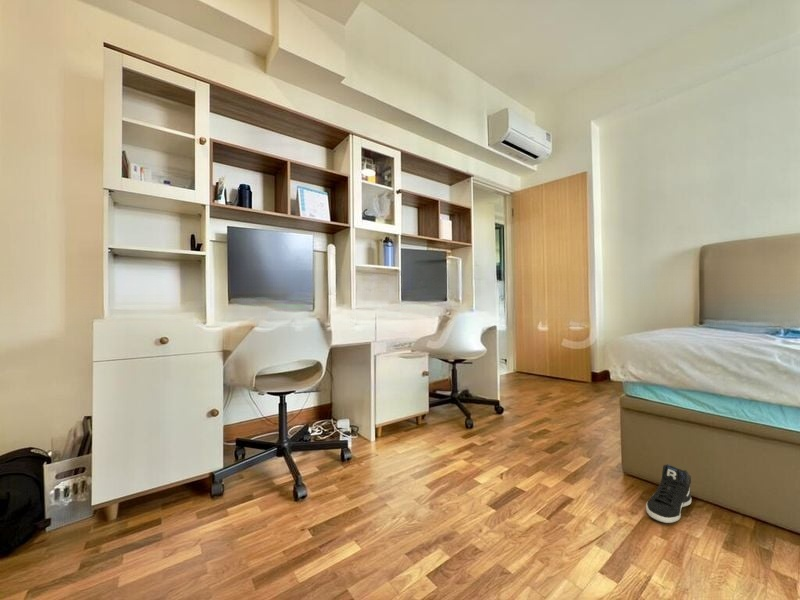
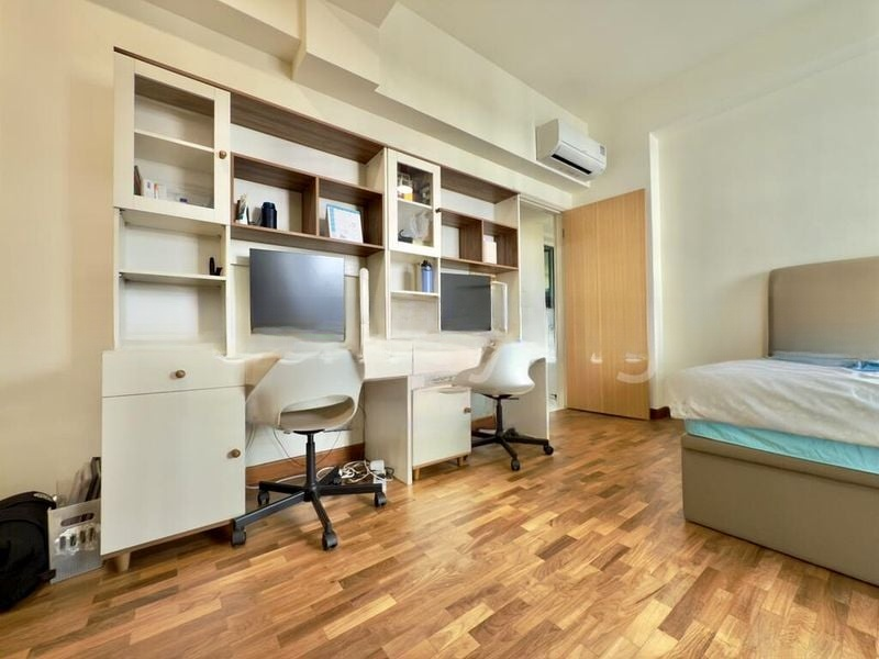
- sneaker [645,463,692,524]
